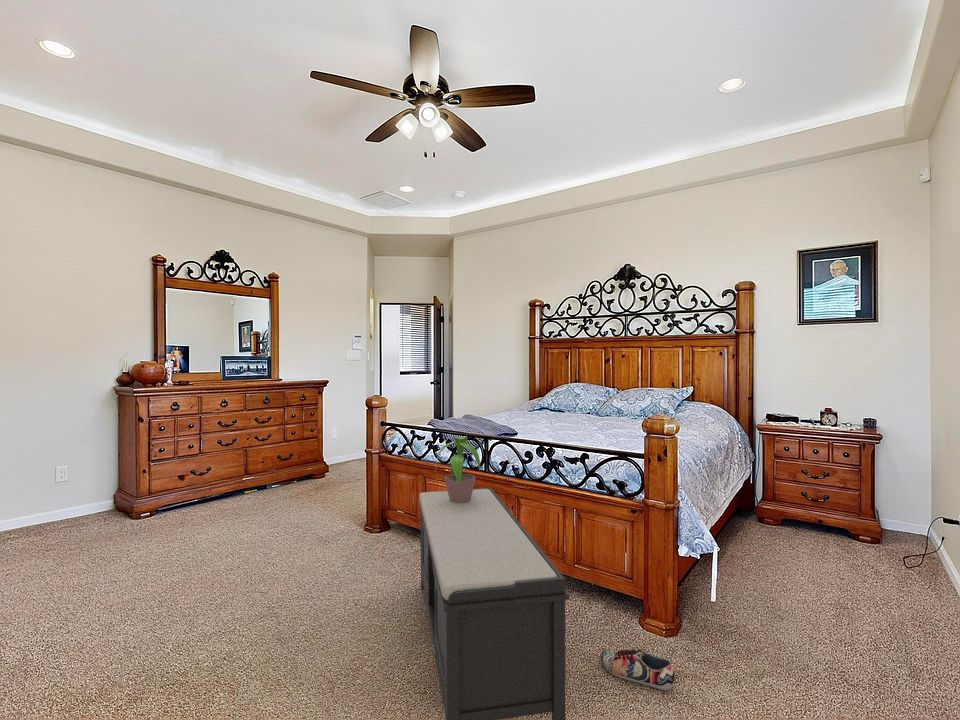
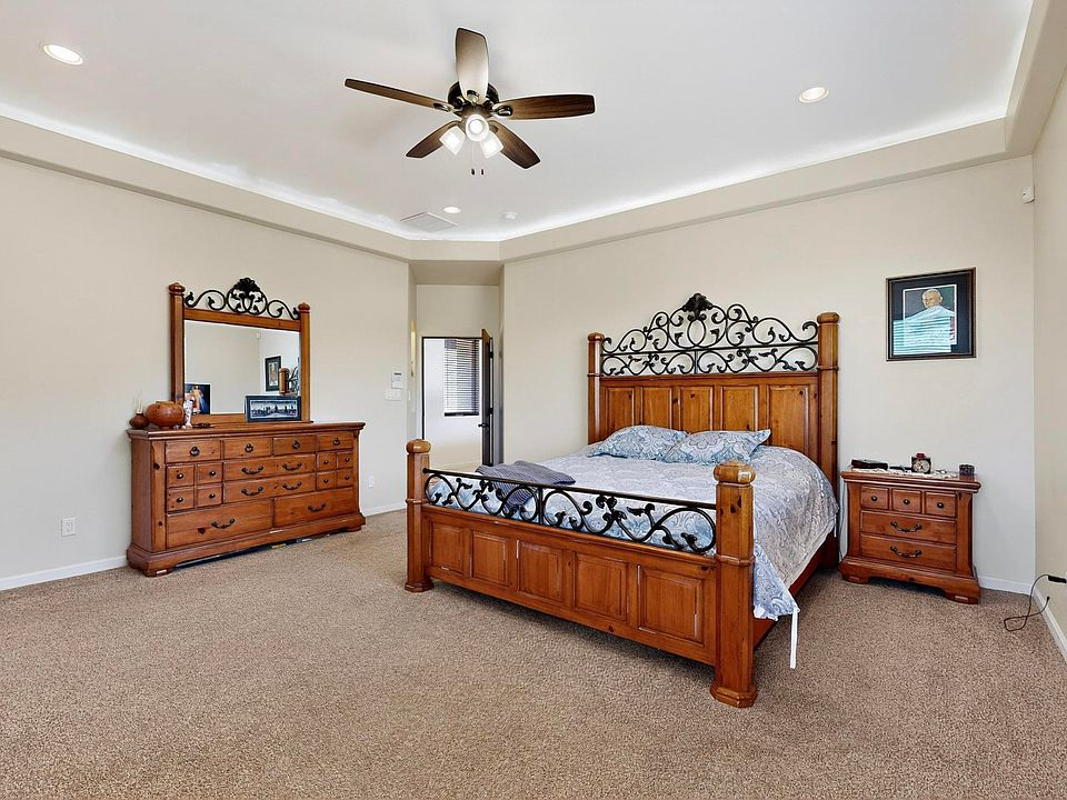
- potted plant [434,436,482,503]
- bench [418,487,570,720]
- shoe [599,648,676,691]
